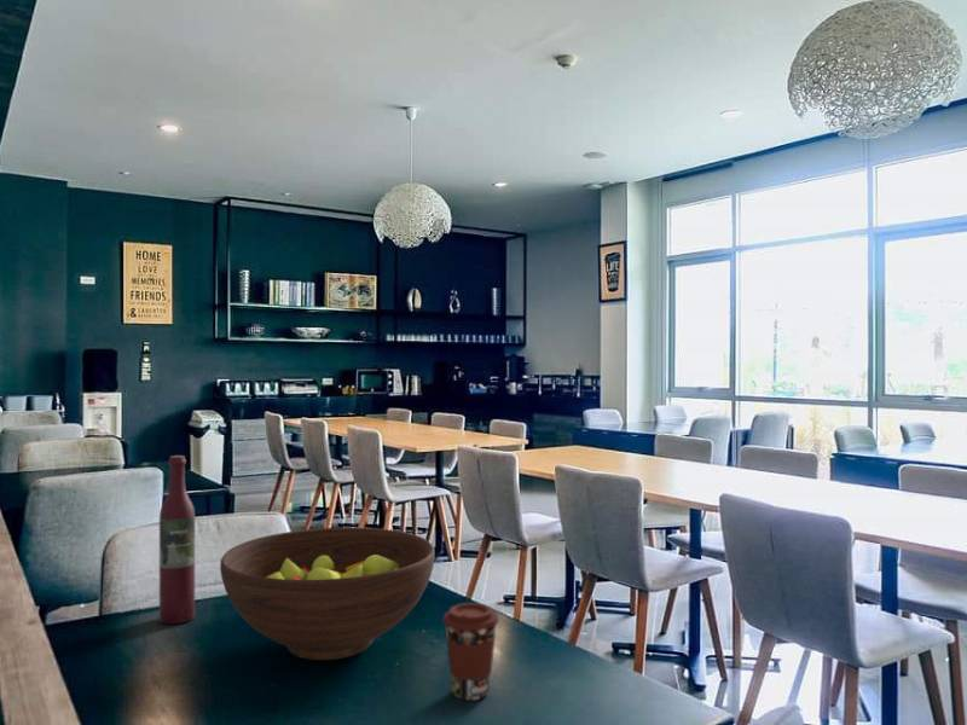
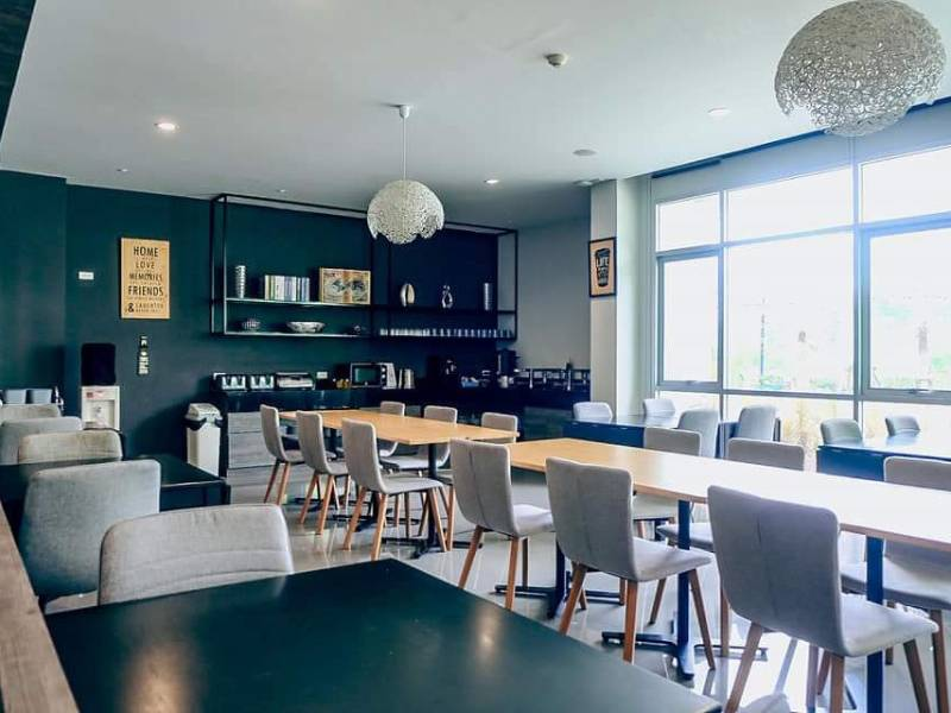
- coffee cup [441,602,500,701]
- wine bottle [158,454,196,625]
- fruit bowl [219,527,436,661]
